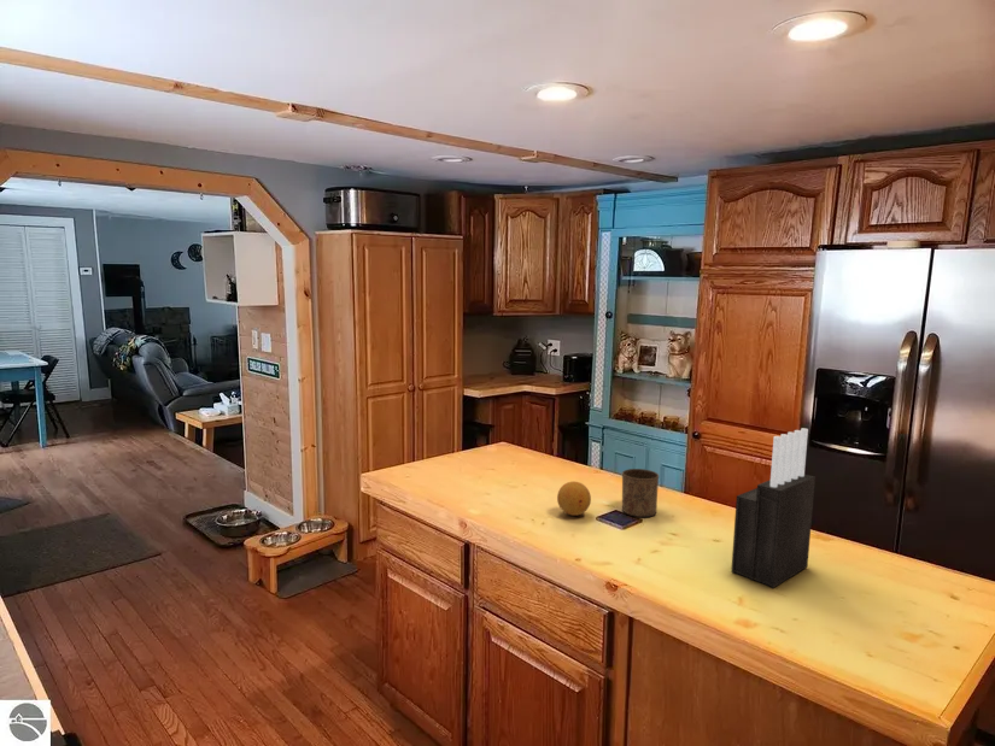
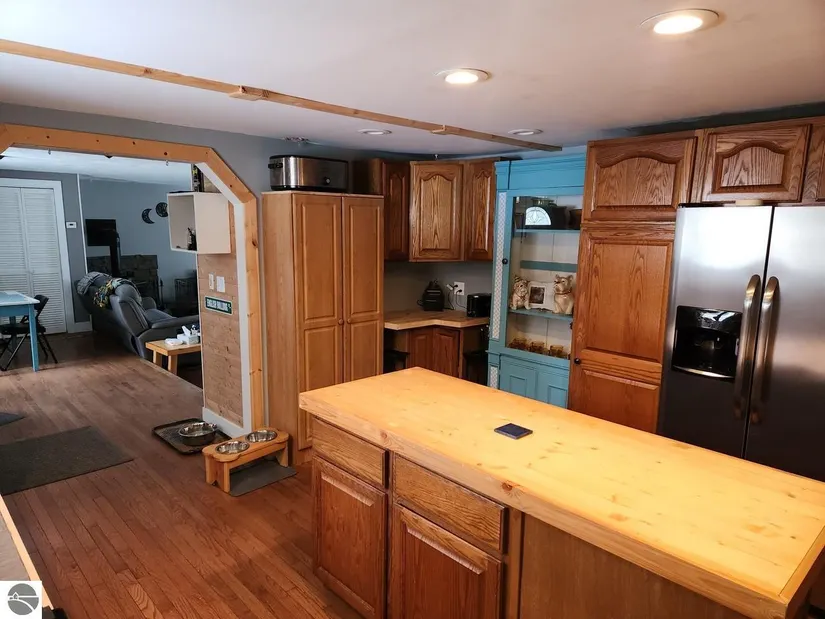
- knife block [730,427,817,589]
- cup [621,468,660,518]
- fruit [556,481,592,517]
